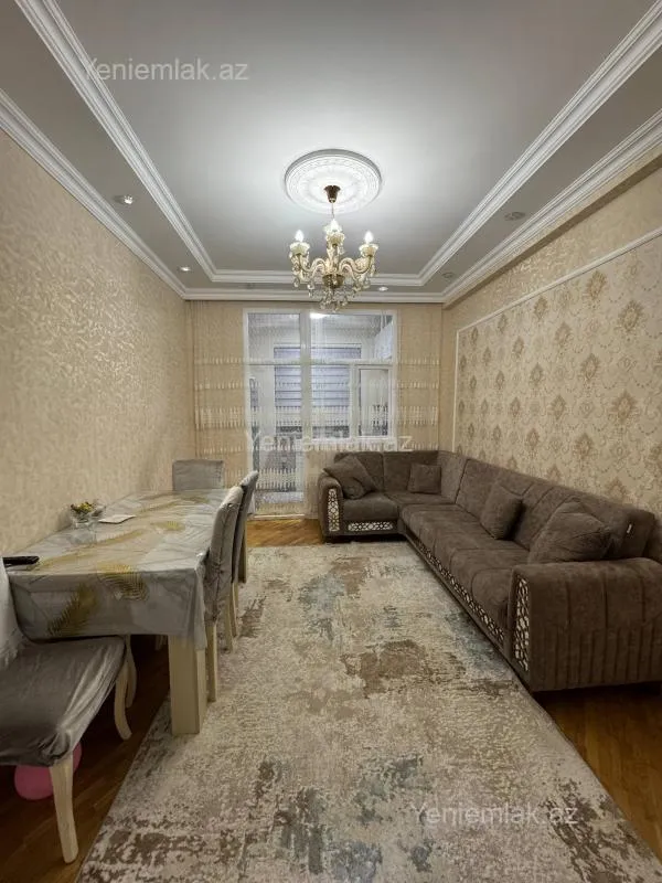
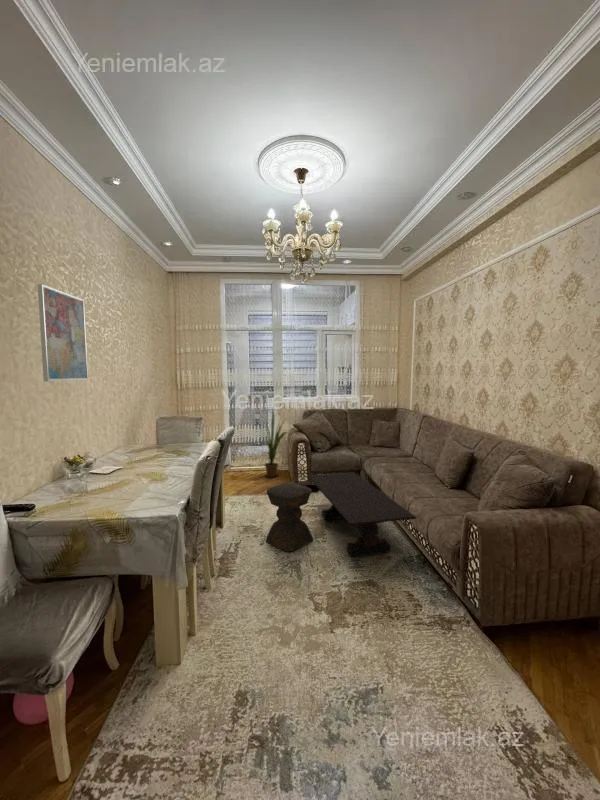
+ wall art [37,283,89,382]
+ stool [265,481,314,552]
+ coffee table [307,471,417,558]
+ house plant [251,409,288,478]
